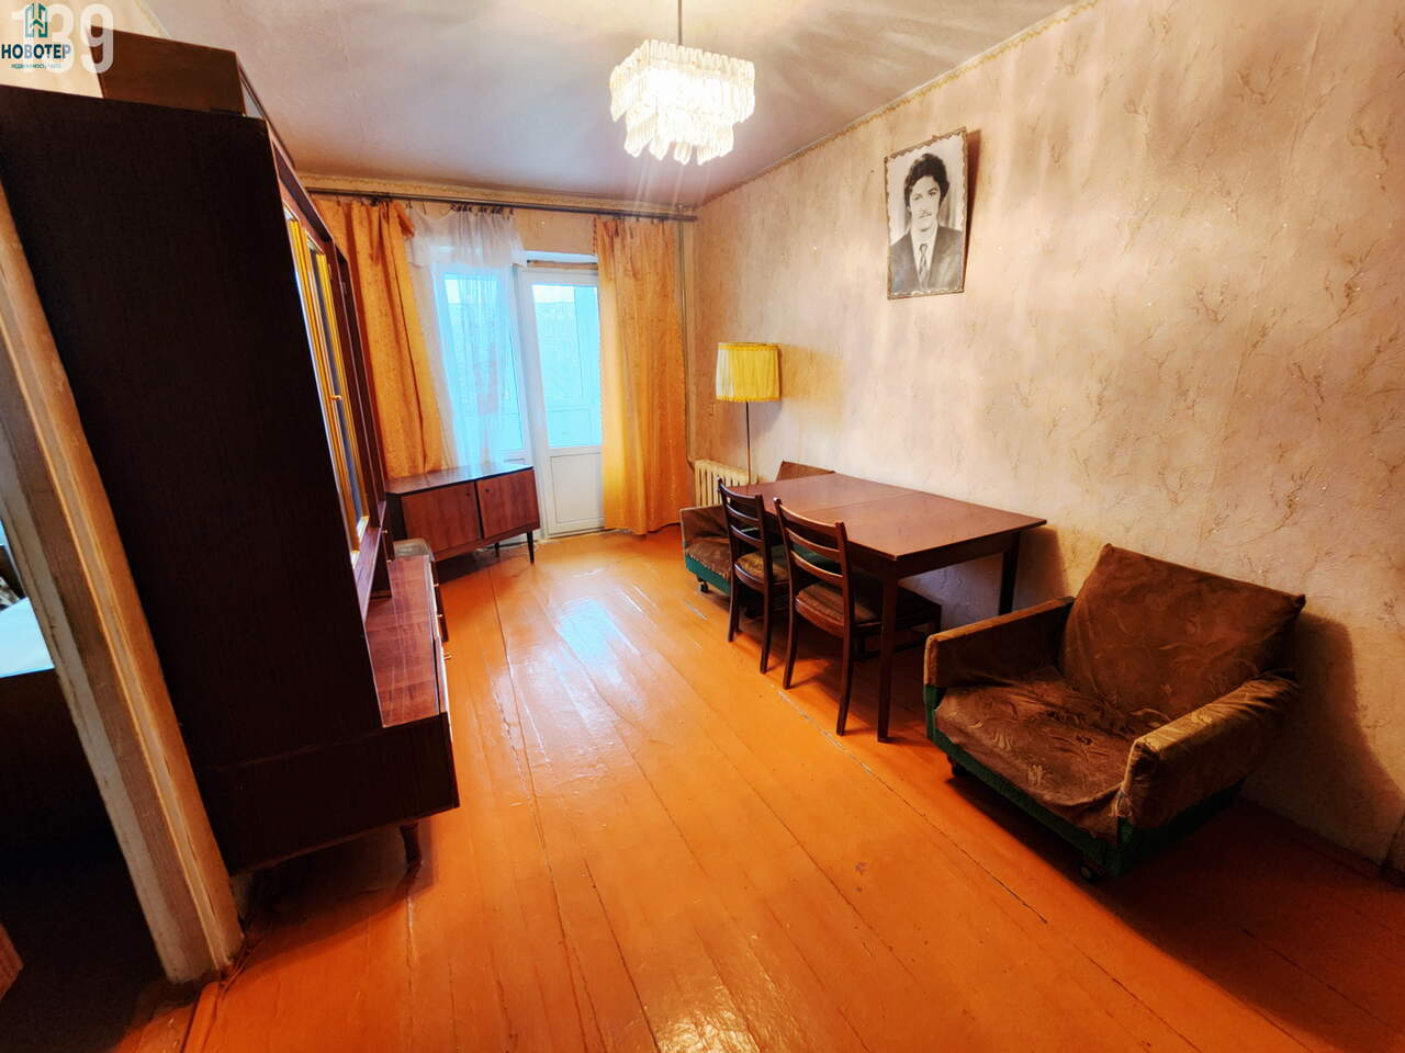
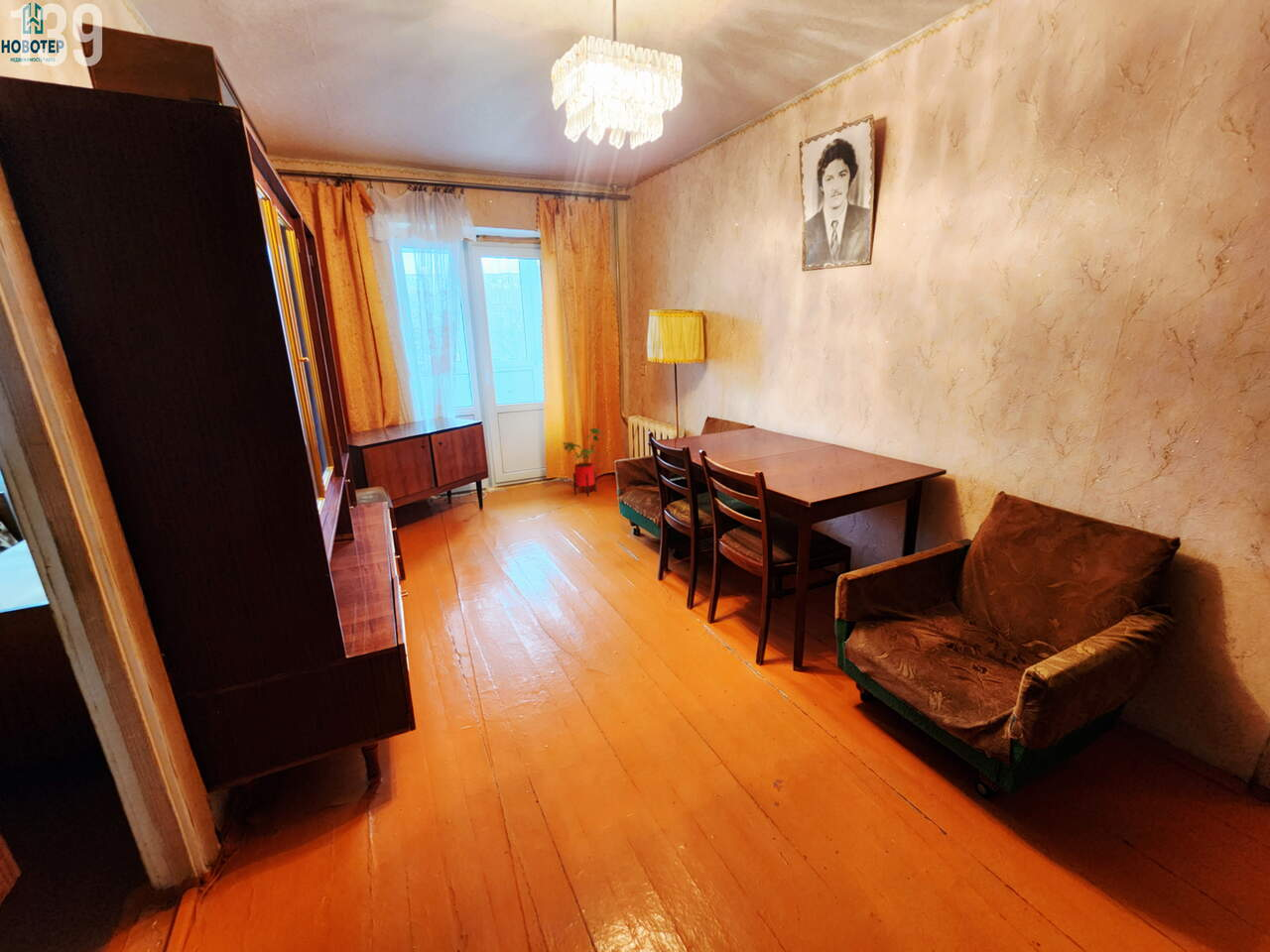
+ house plant [562,426,605,497]
